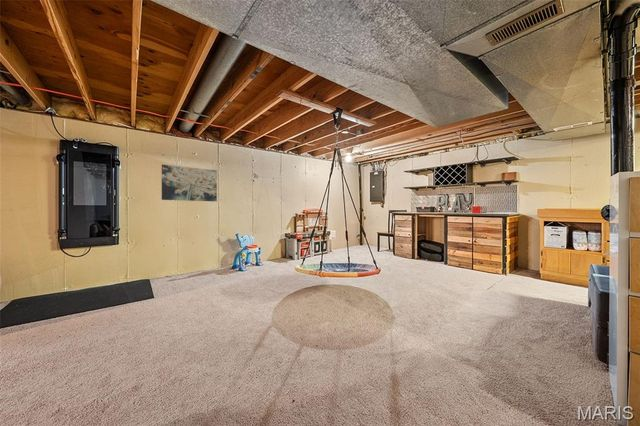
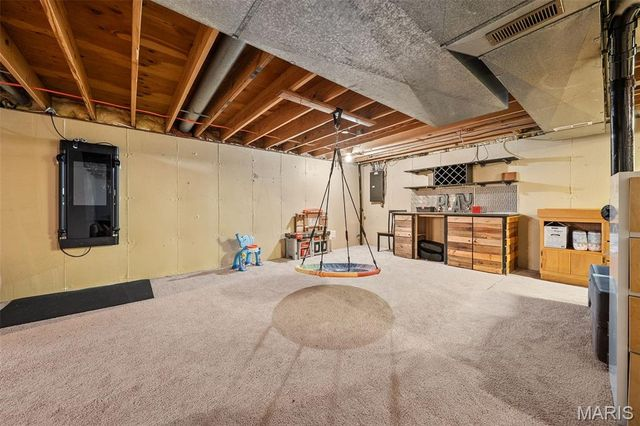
- wall art [161,163,218,202]
